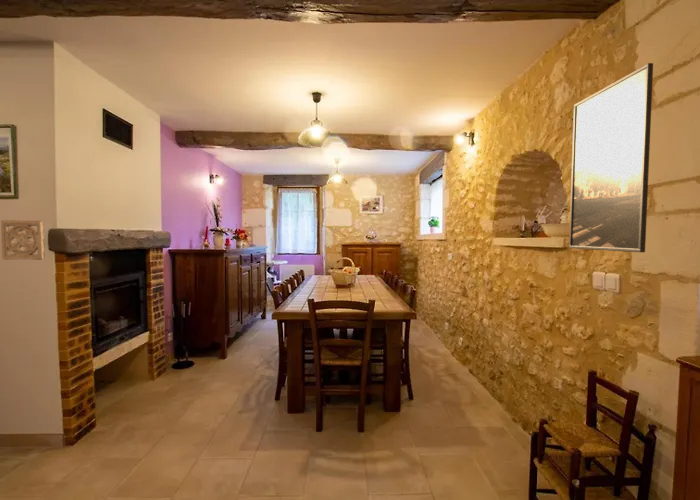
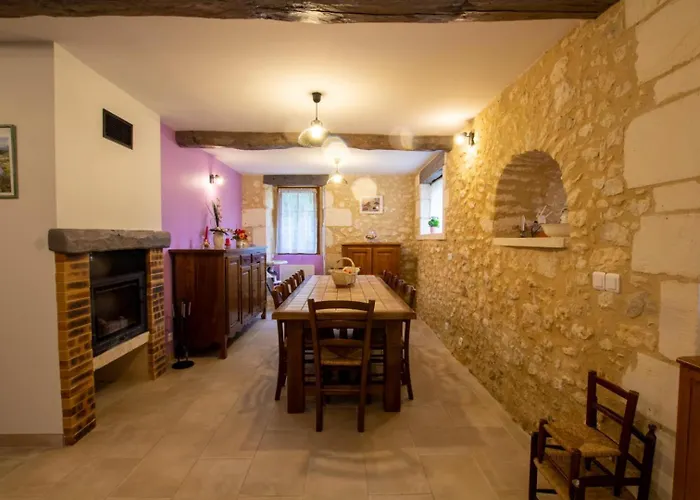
- wall ornament [0,219,46,261]
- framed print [568,62,654,253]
